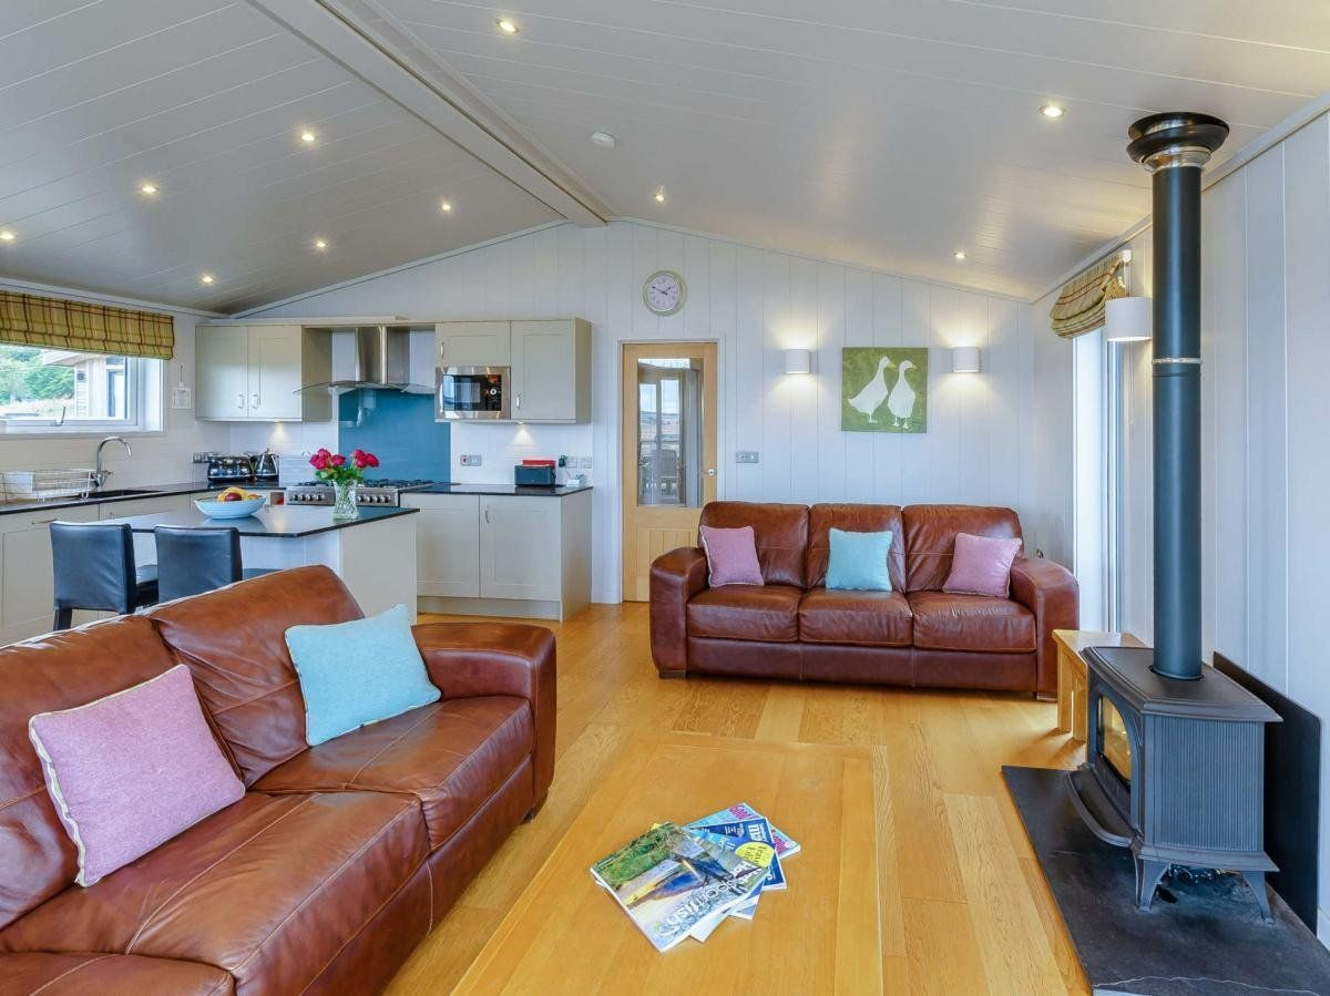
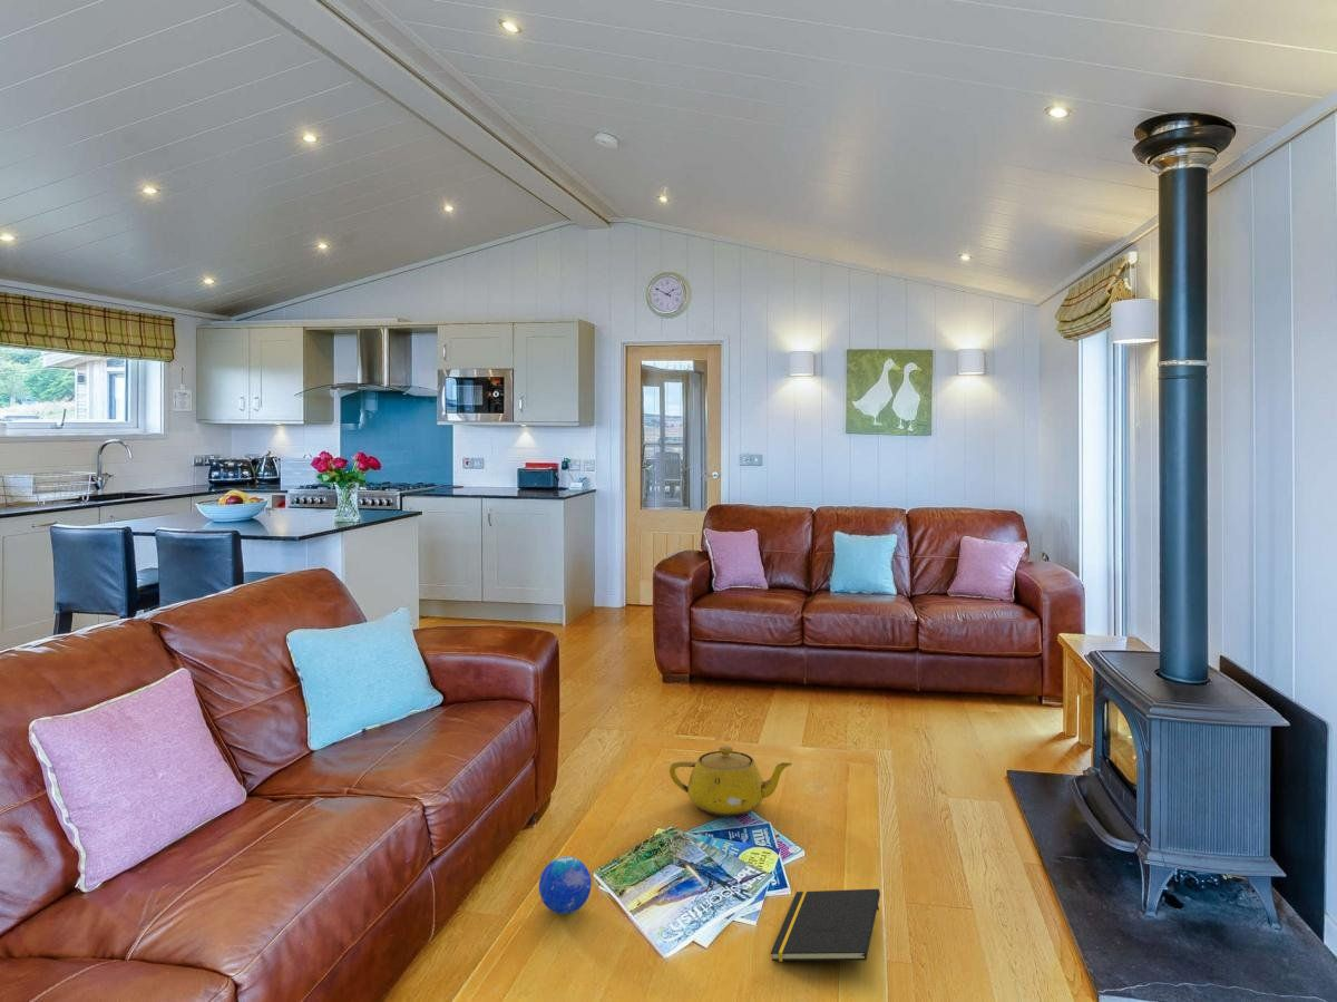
+ decorative orb [538,856,593,915]
+ teapot [668,745,793,818]
+ notepad [770,888,881,962]
